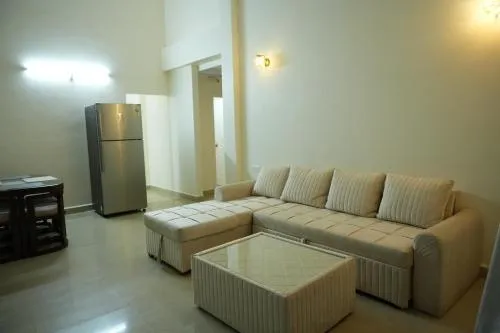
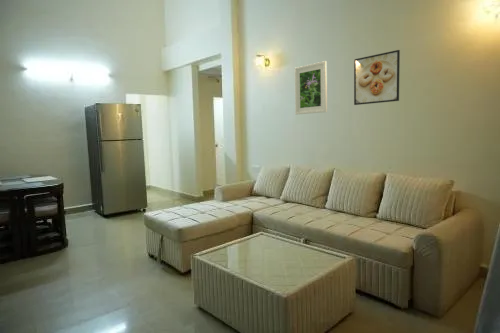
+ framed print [353,49,401,106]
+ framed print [294,60,328,116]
